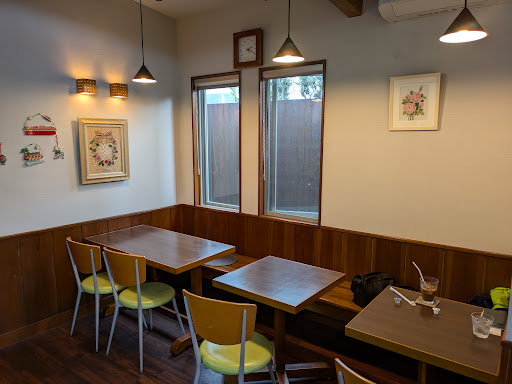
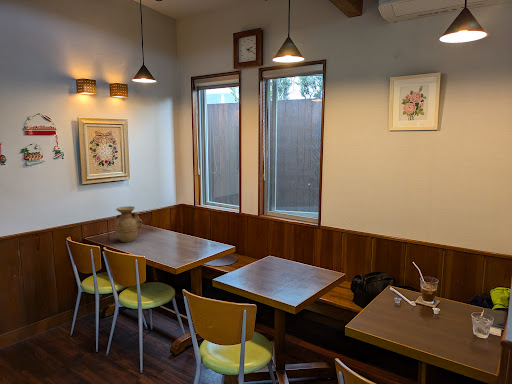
+ vase [113,205,144,243]
